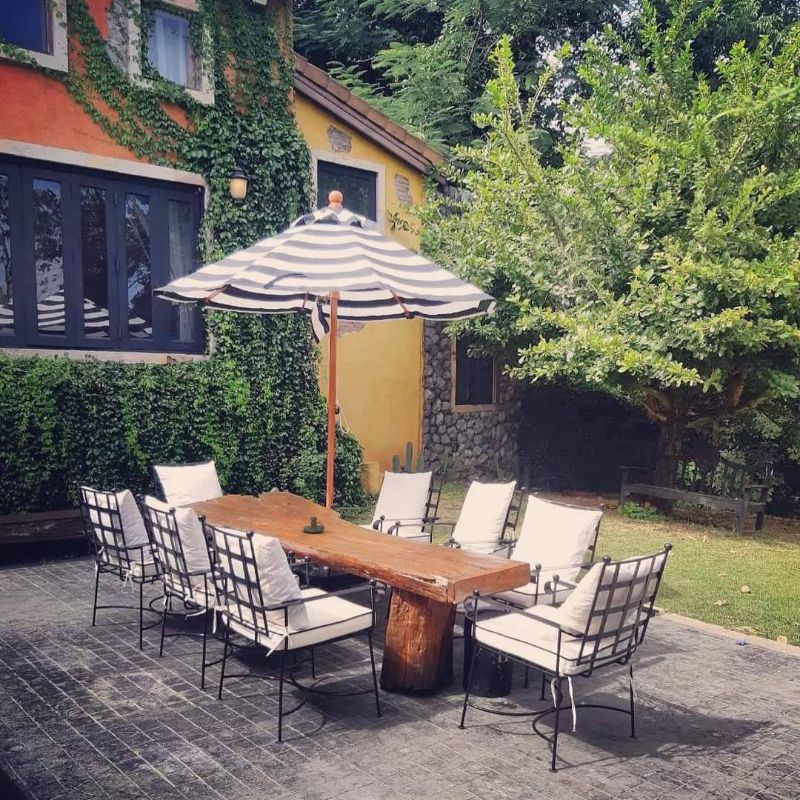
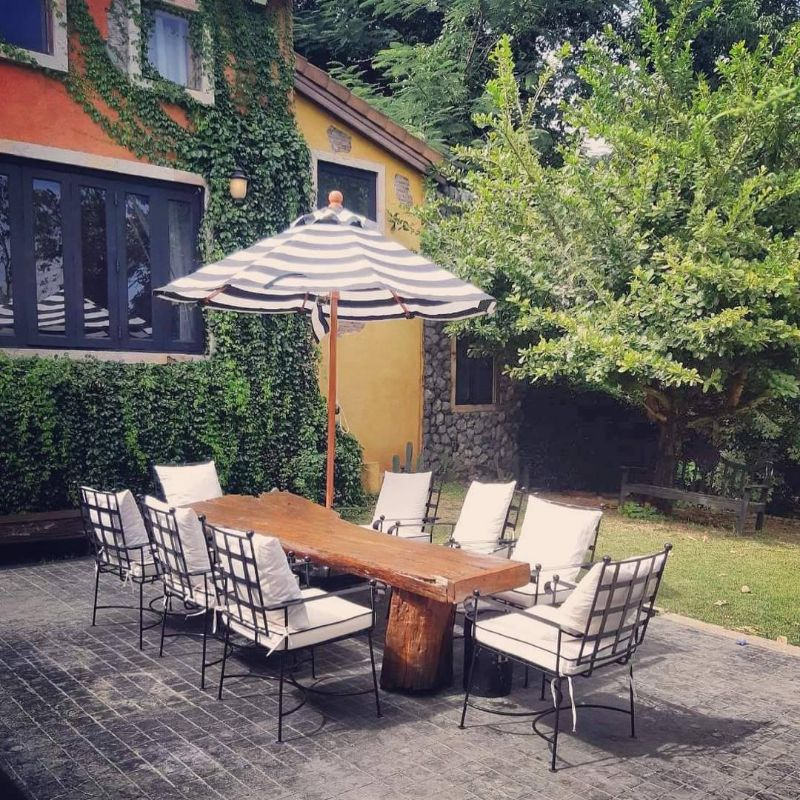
- candle holder [302,516,326,534]
